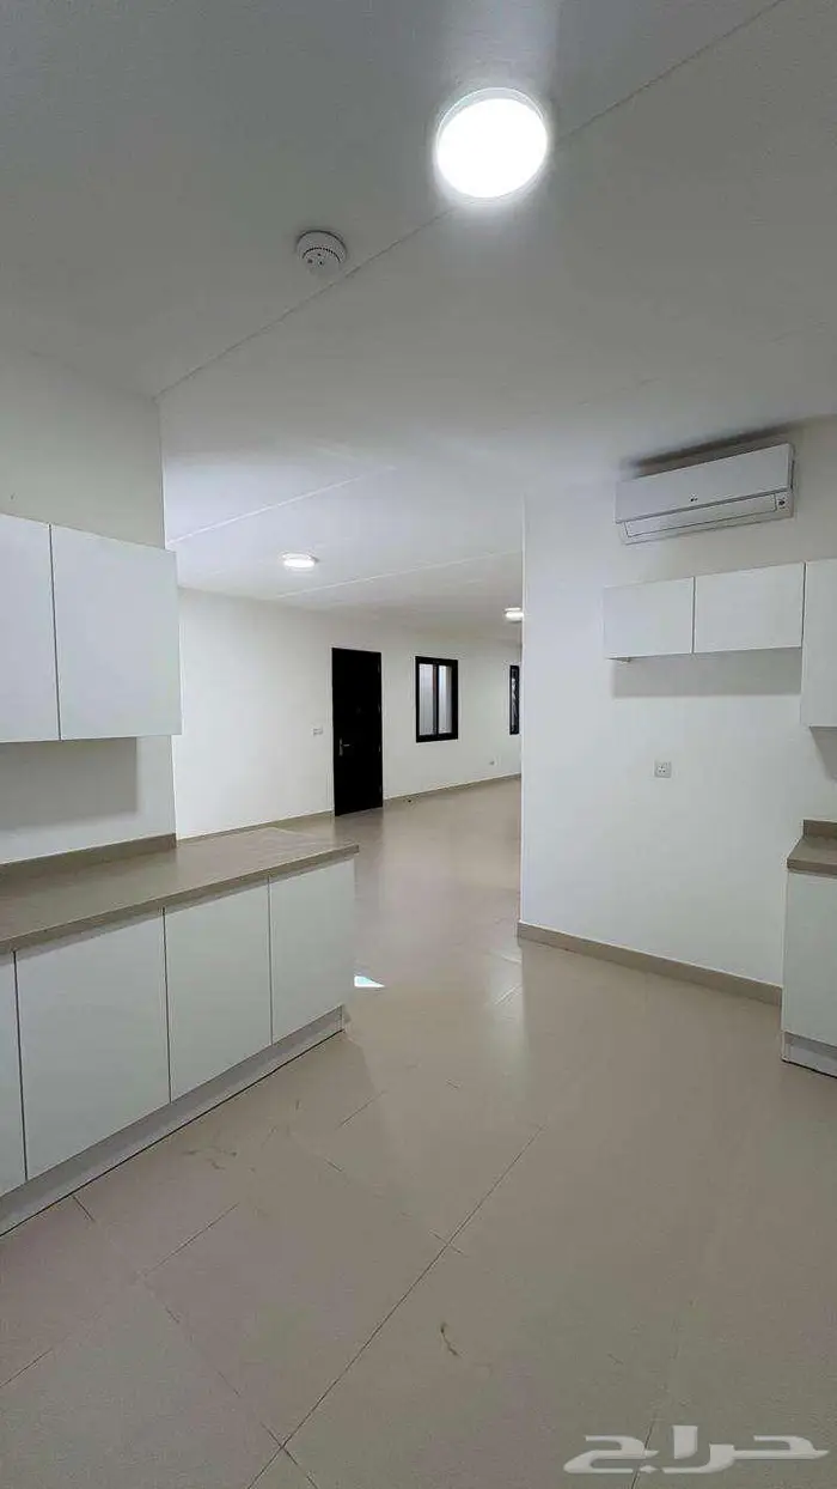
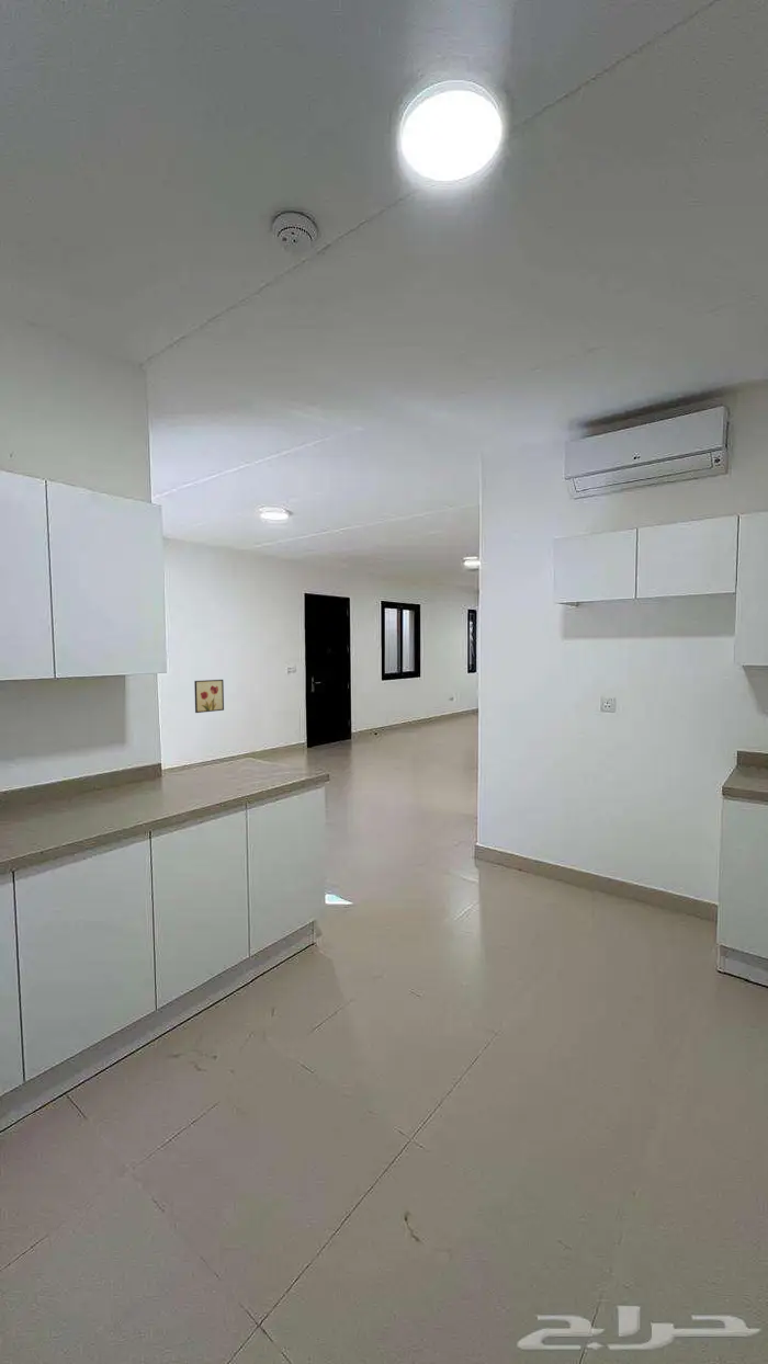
+ wall art [193,679,225,714]
